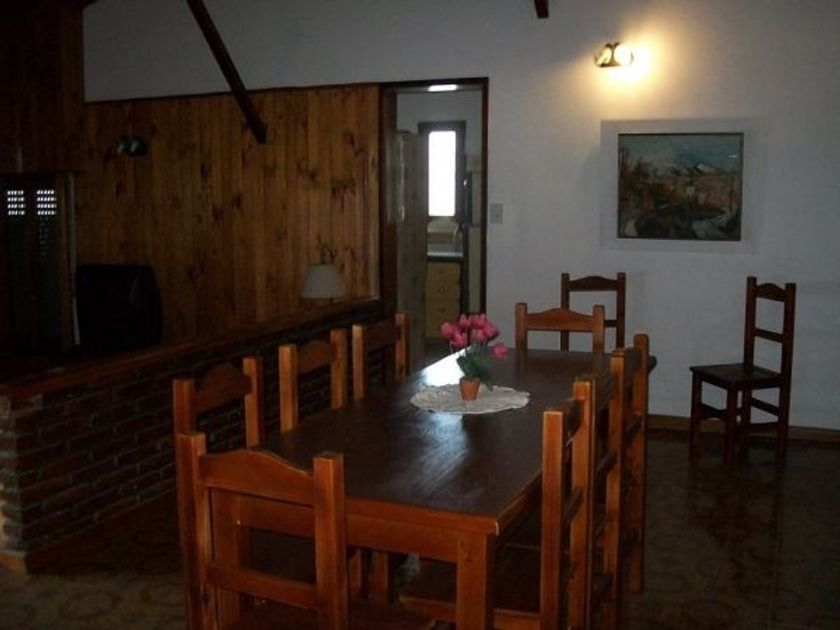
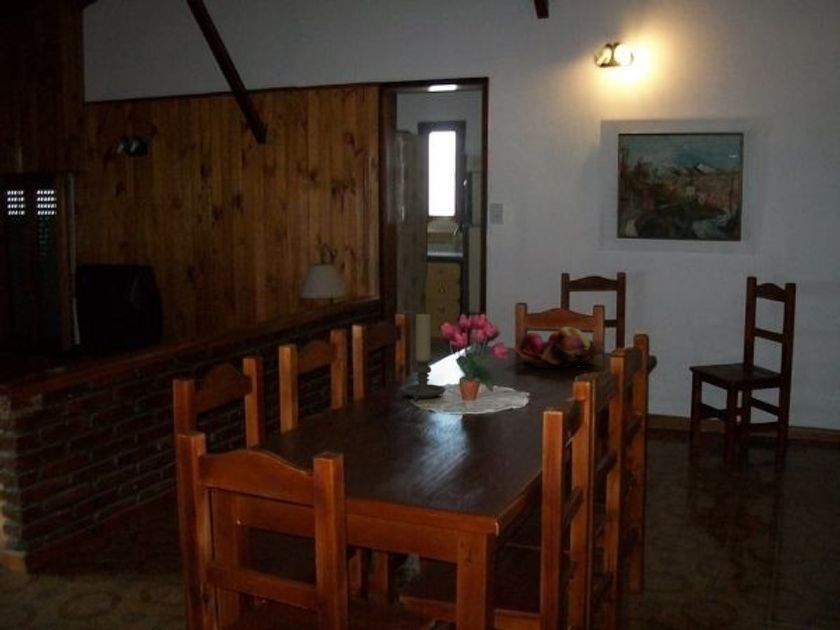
+ candle holder [399,313,446,401]
+ fruit basket [511,326,605,368]
